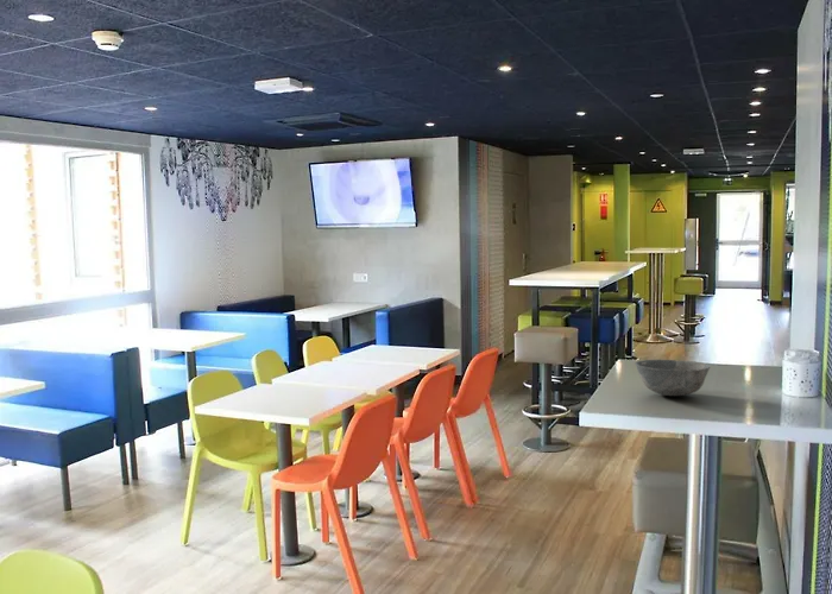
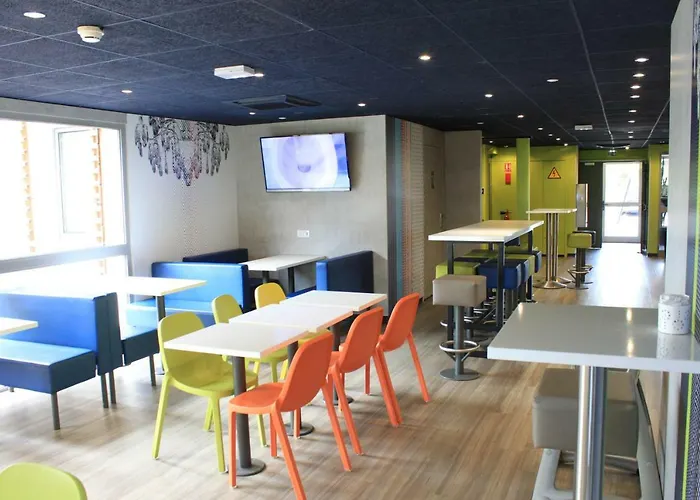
- bowl [635,359,712,397]
